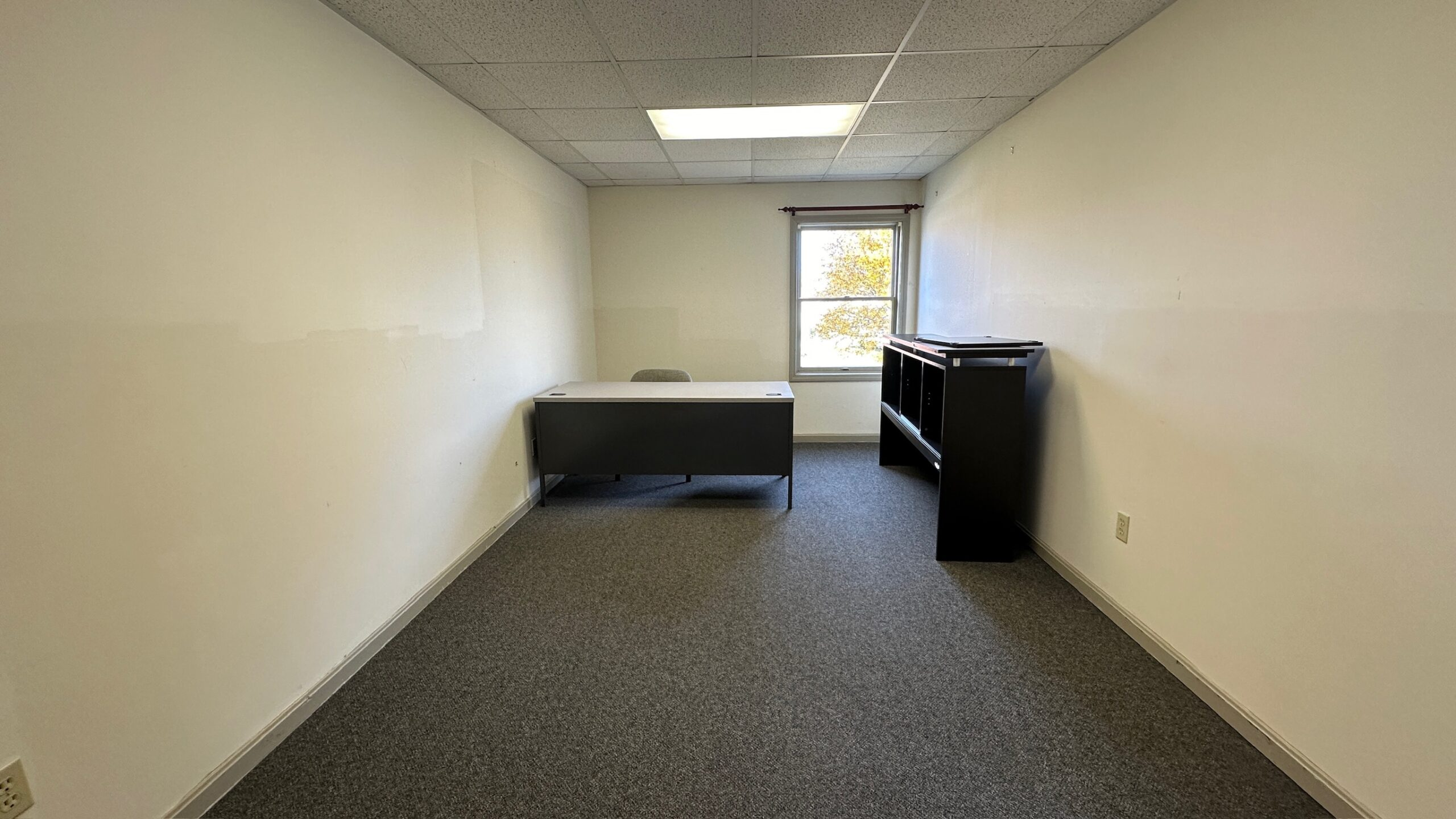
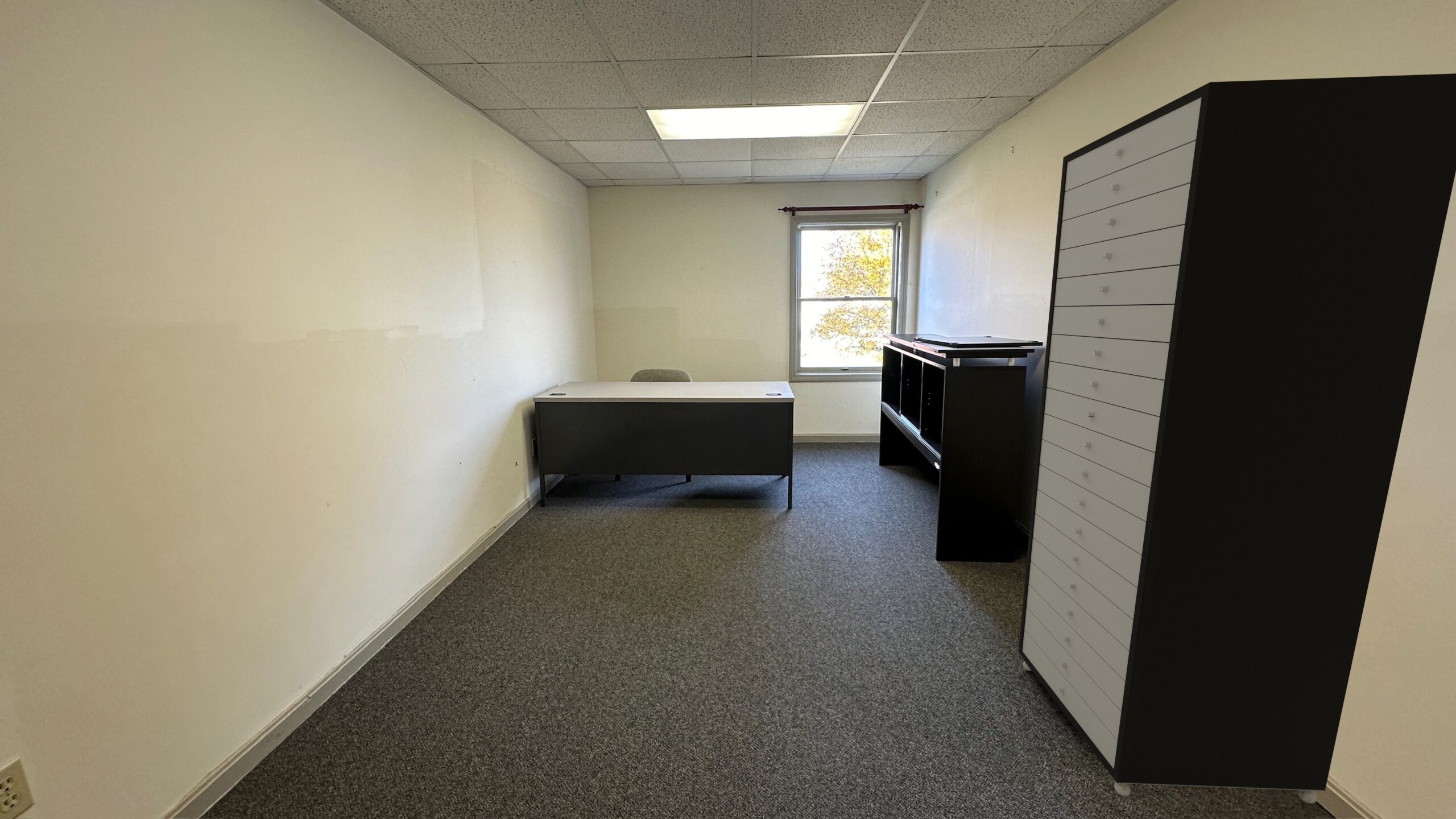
+ storage cabinet [1017,73,1456,804]
